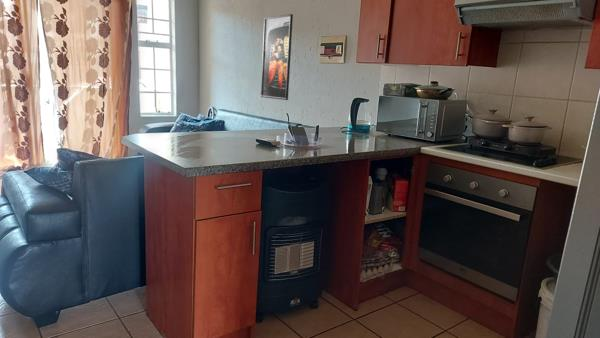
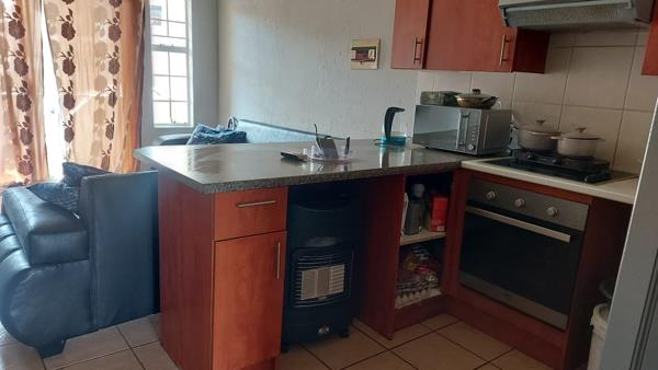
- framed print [260,13,294,101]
